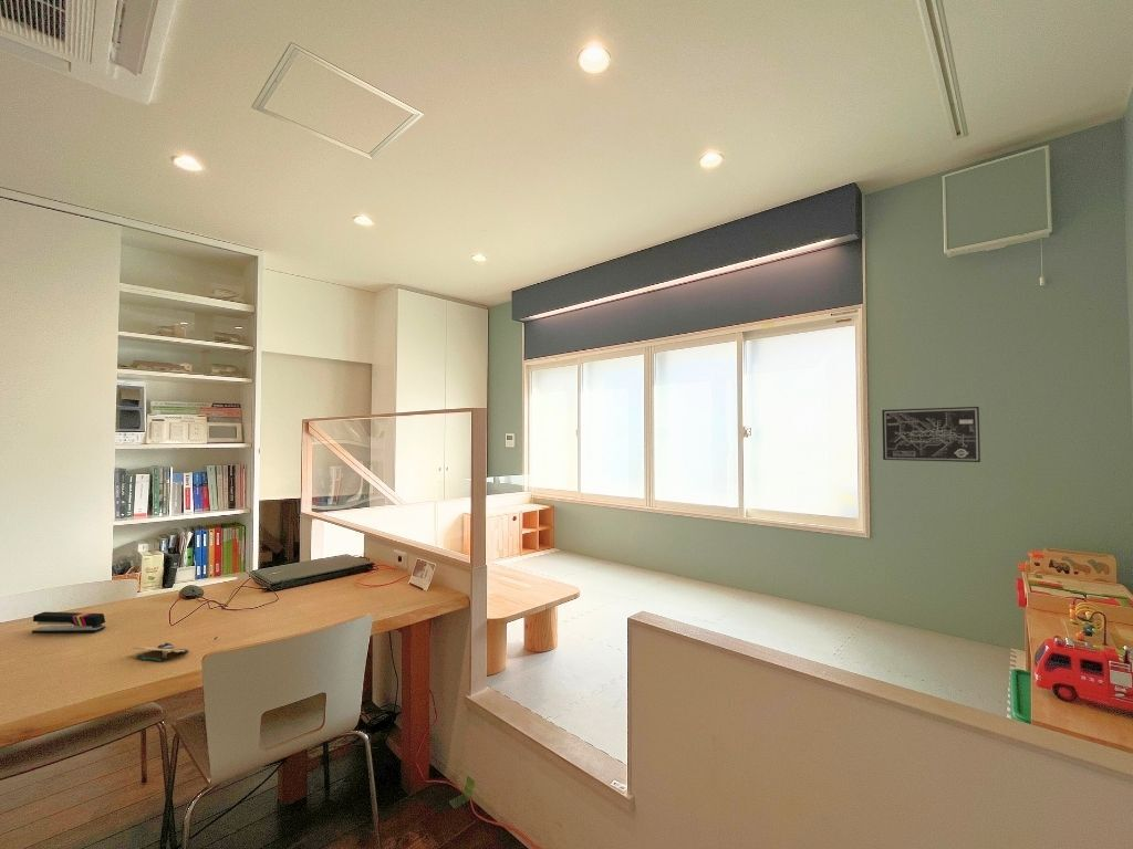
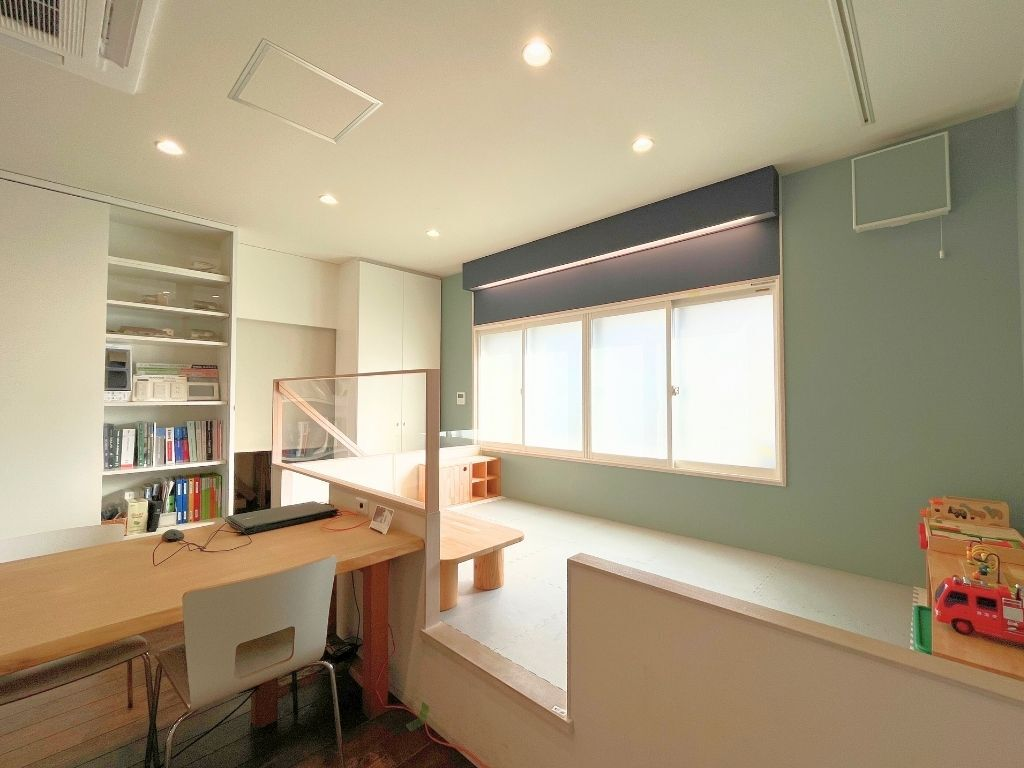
- computer mouse [133,636,218,662]
- wall art [881,406,981,463]
- stapler [31,611,106,633]
